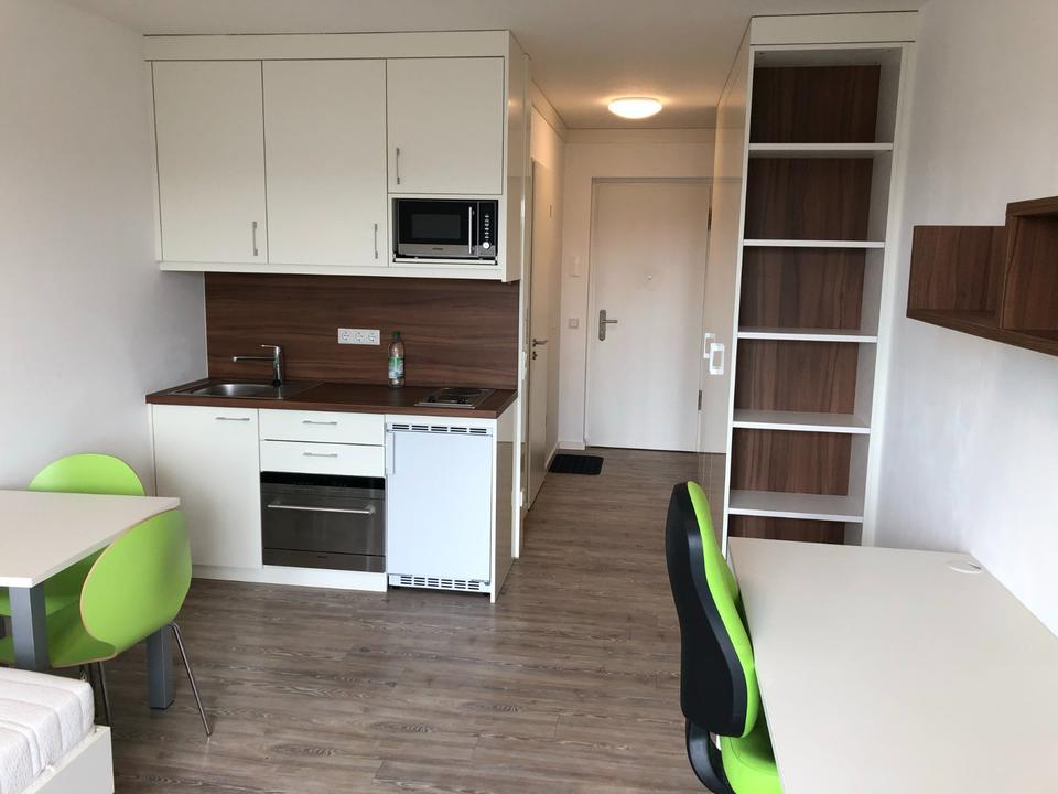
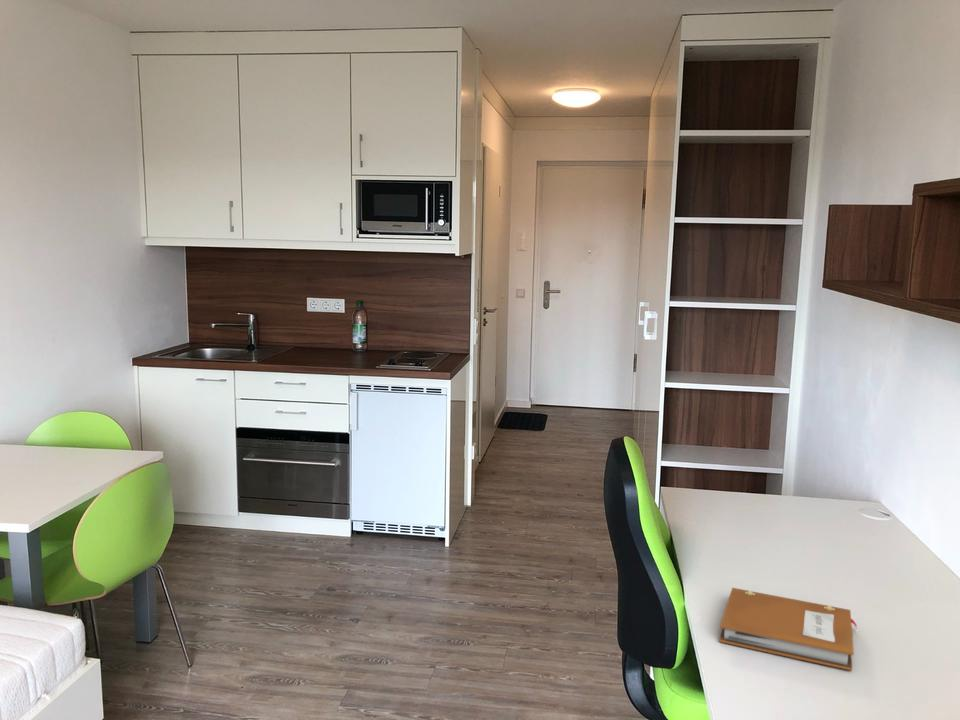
+ notebook [718,587,858,672]
